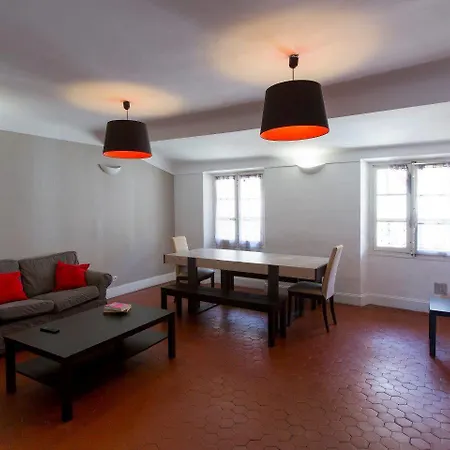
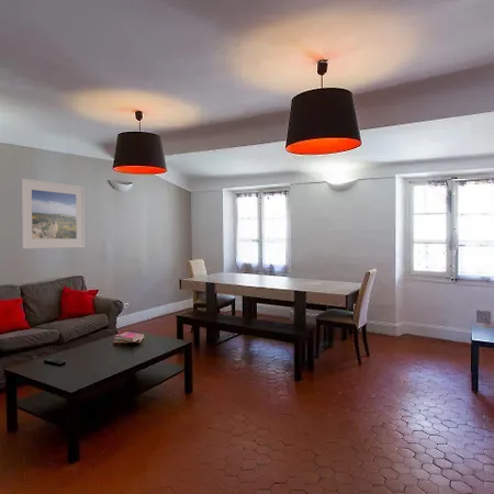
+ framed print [20,178,86,250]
